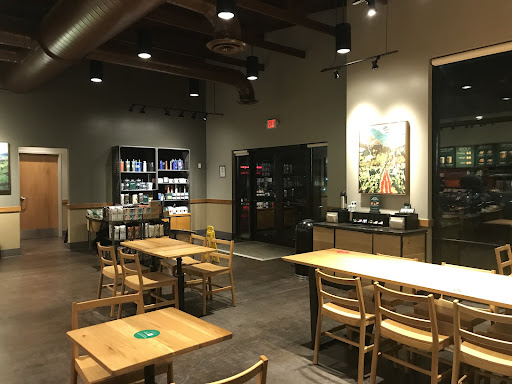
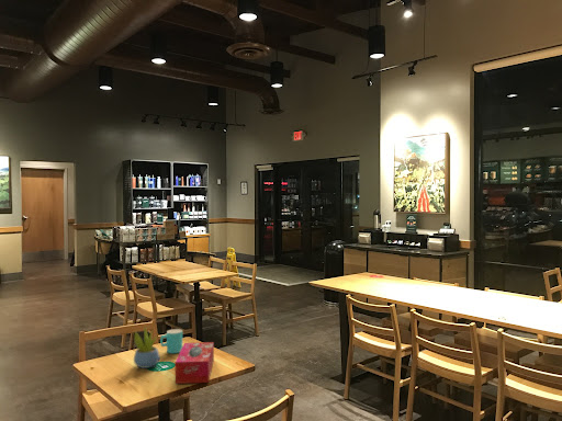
+ tissue box [175,341,215,385]
+ cup [159,328,183,354]
+ succulent plant [133,325,160,369]
